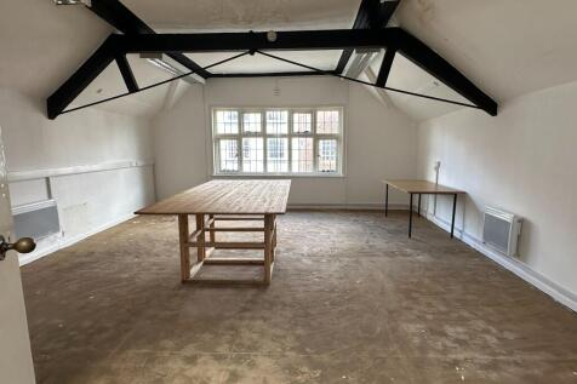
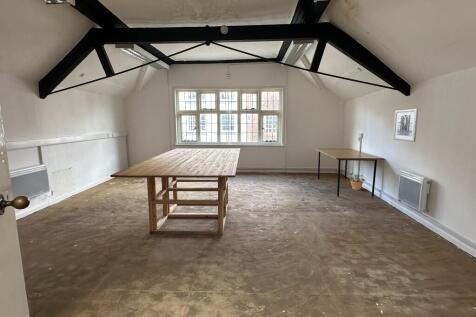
+ wall art [392,108,419,143]
+ potted plant [348,172,366,191]
